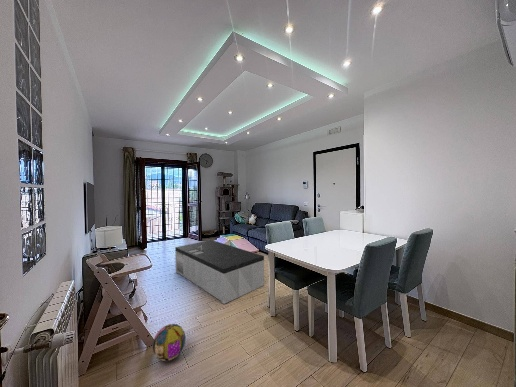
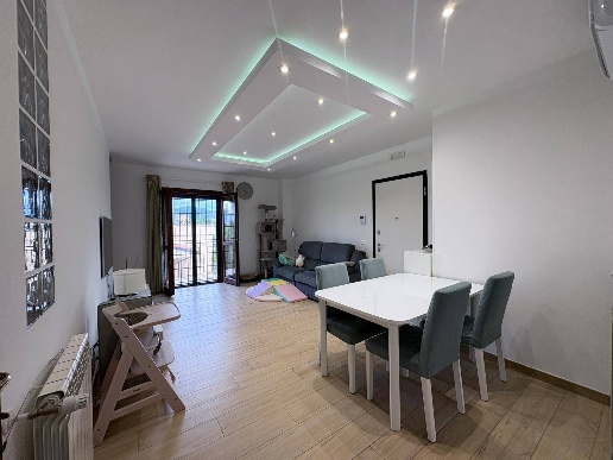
- coffee table [174,239,265,305]
- ball [152,323,187,362]
